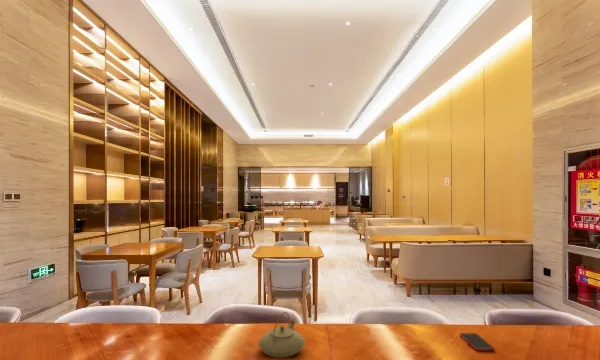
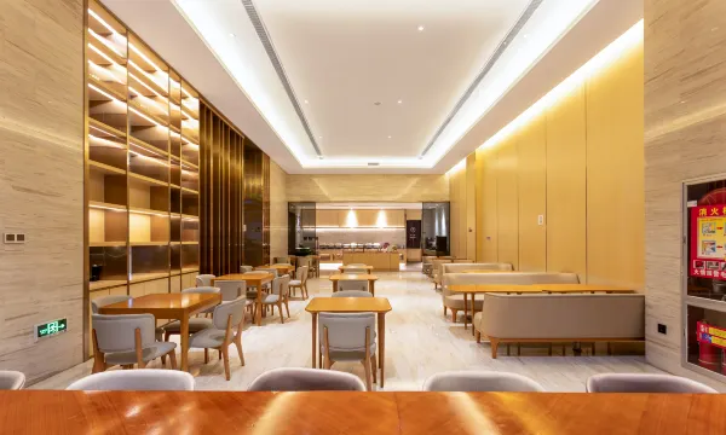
- cell phone [459,332,496,352]
- teapot [258,311,306,359]
